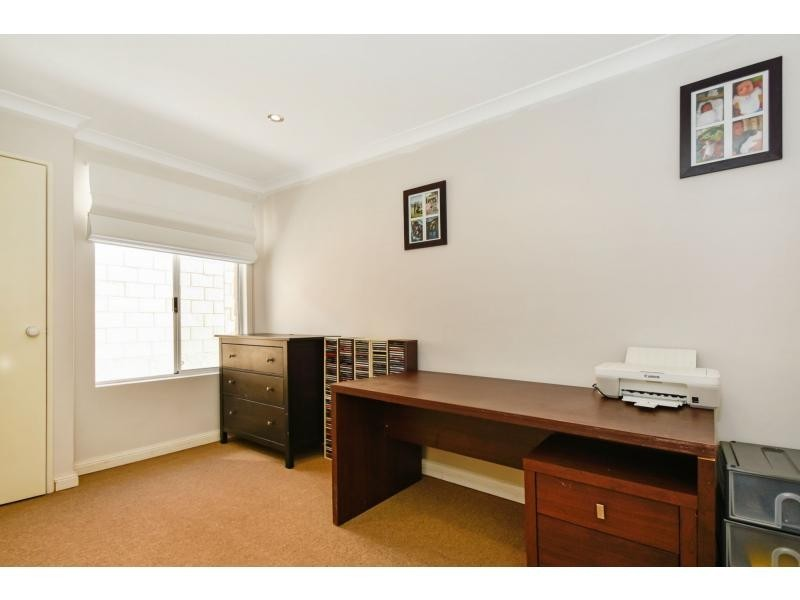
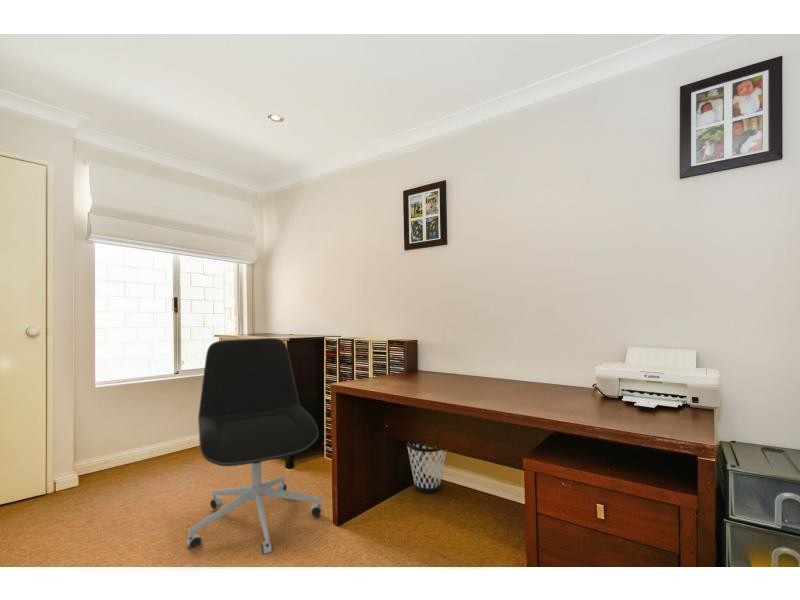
+ office chair [185,337,323,555]
+ wastebasket [405,442,447,494]
